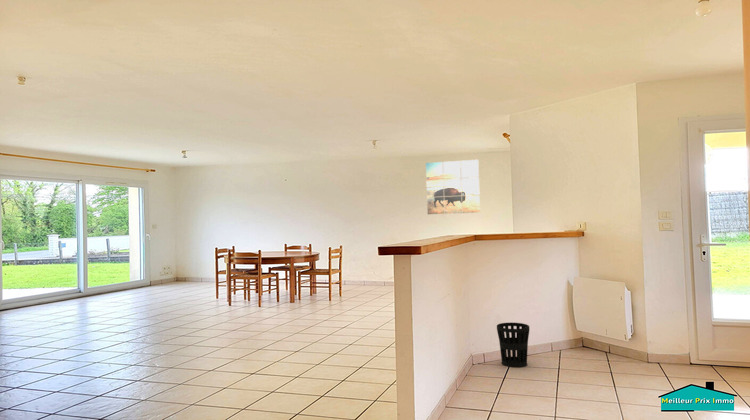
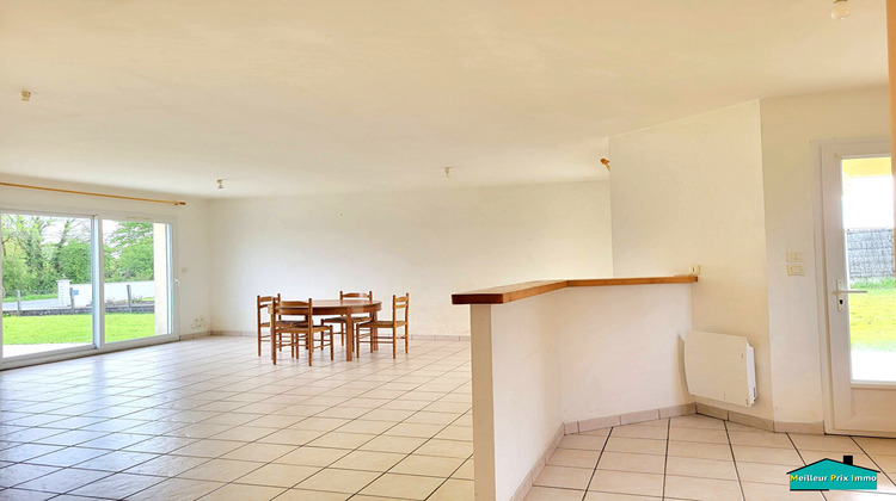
- wall art [425,159,481,215]
- wastebasket [496,322,530,368]
